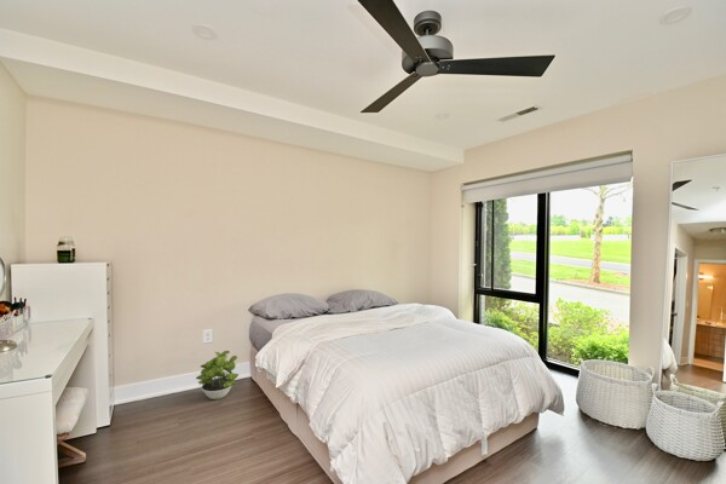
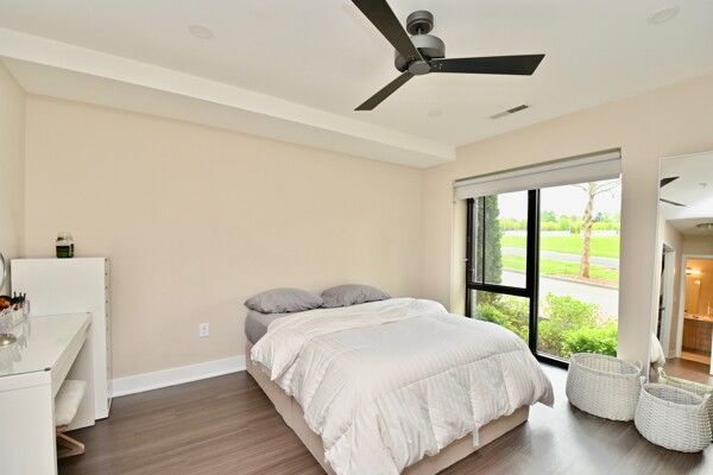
- potted plant [195,350,240,401]
